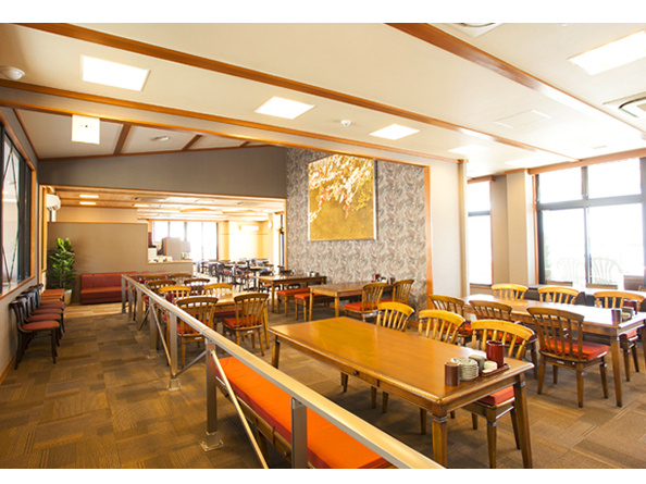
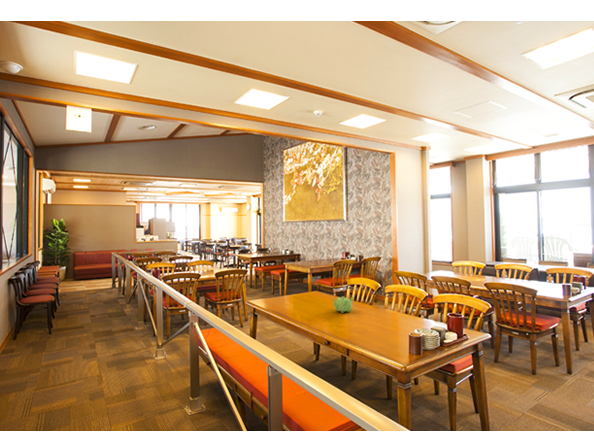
+ teapot [332,295,355,314]
